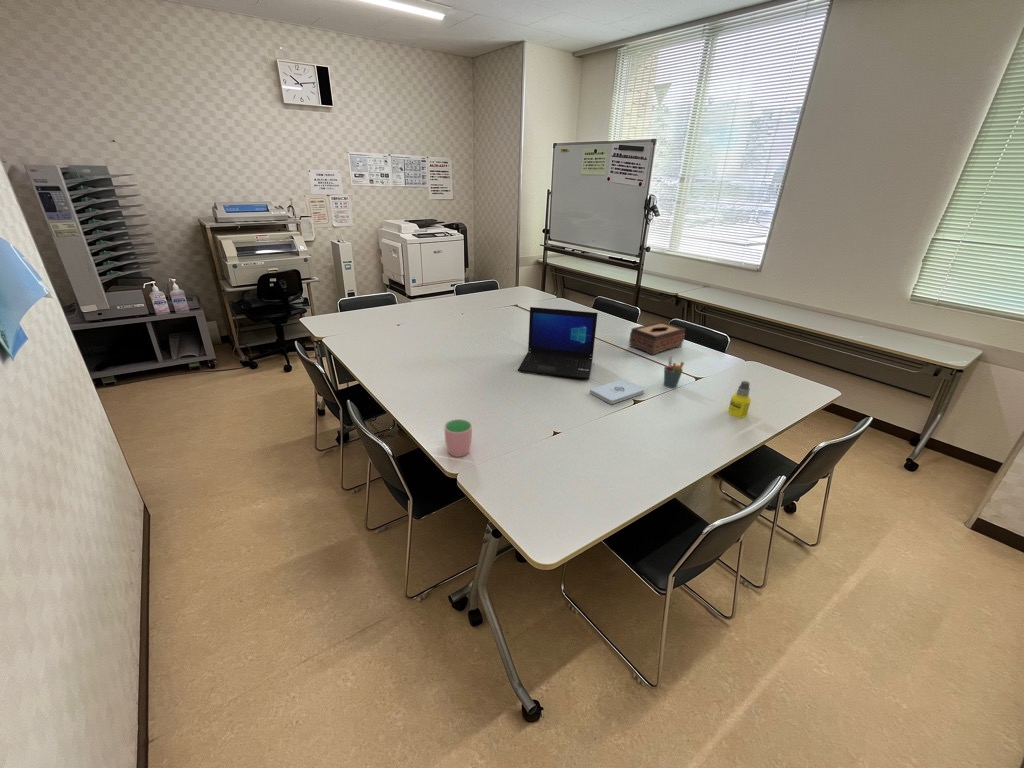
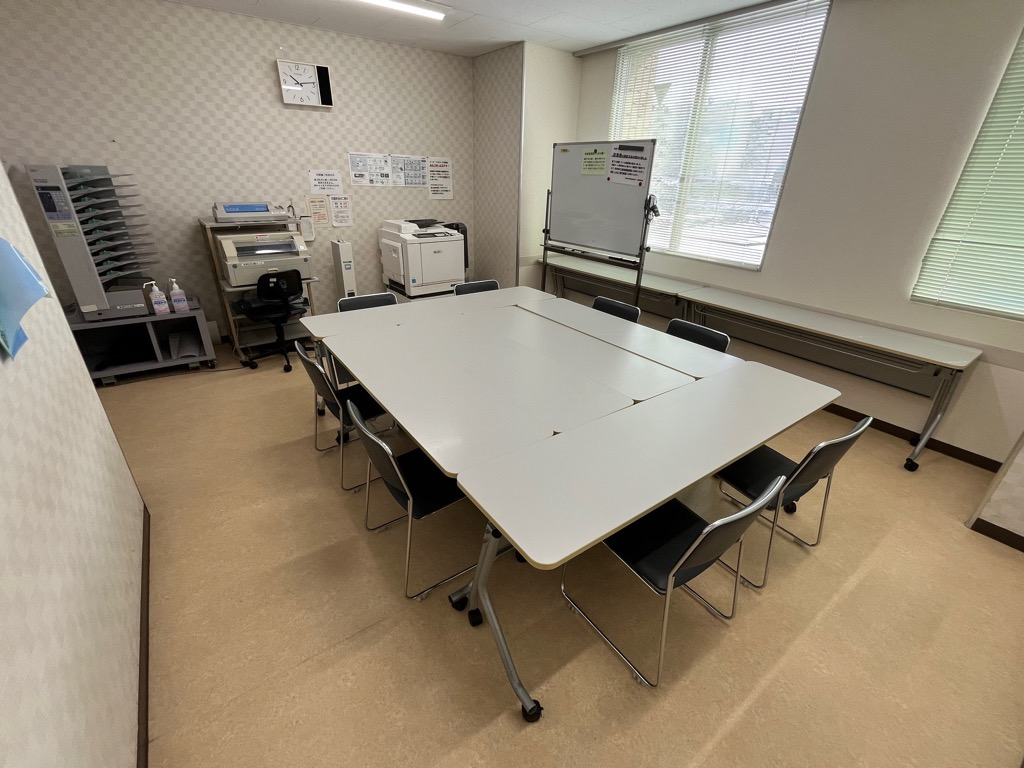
- pen holder [663,355,685,389]
- tissue box [628,320,686,356]
- laptop [517,306,599,380]
- bottle [727,380,752,419]
- cup [443,418,473,458]
- notepad [589,378,646,405]
